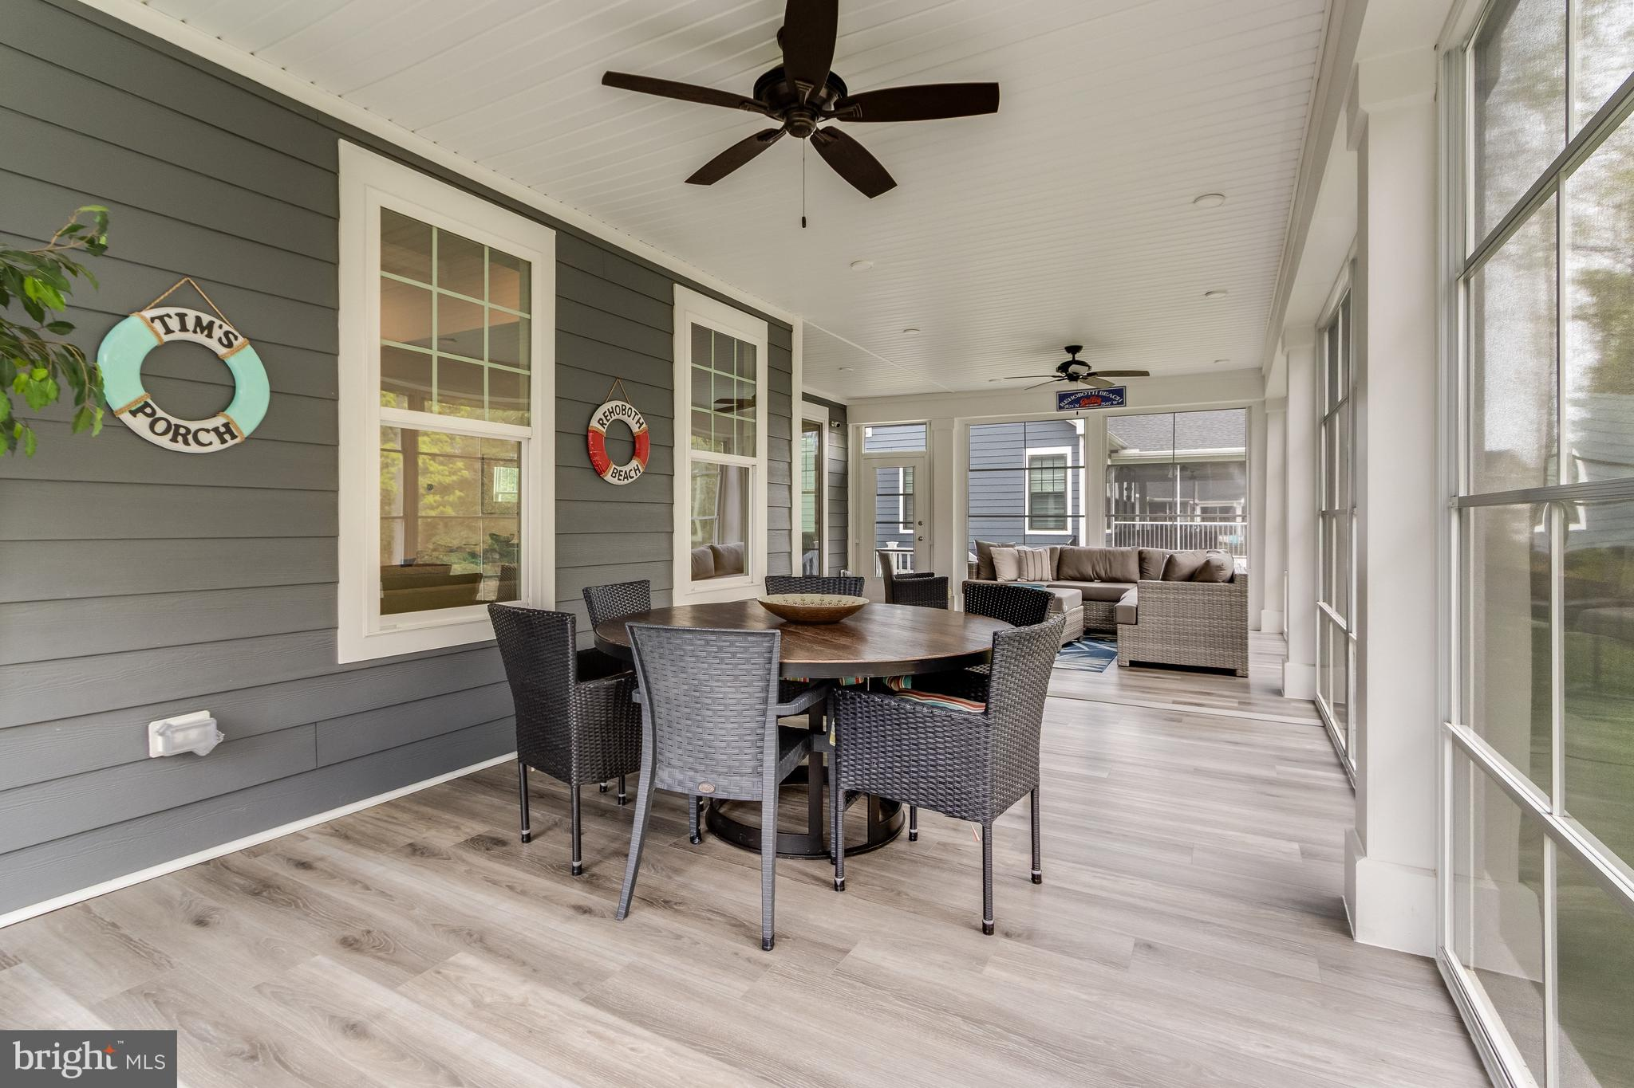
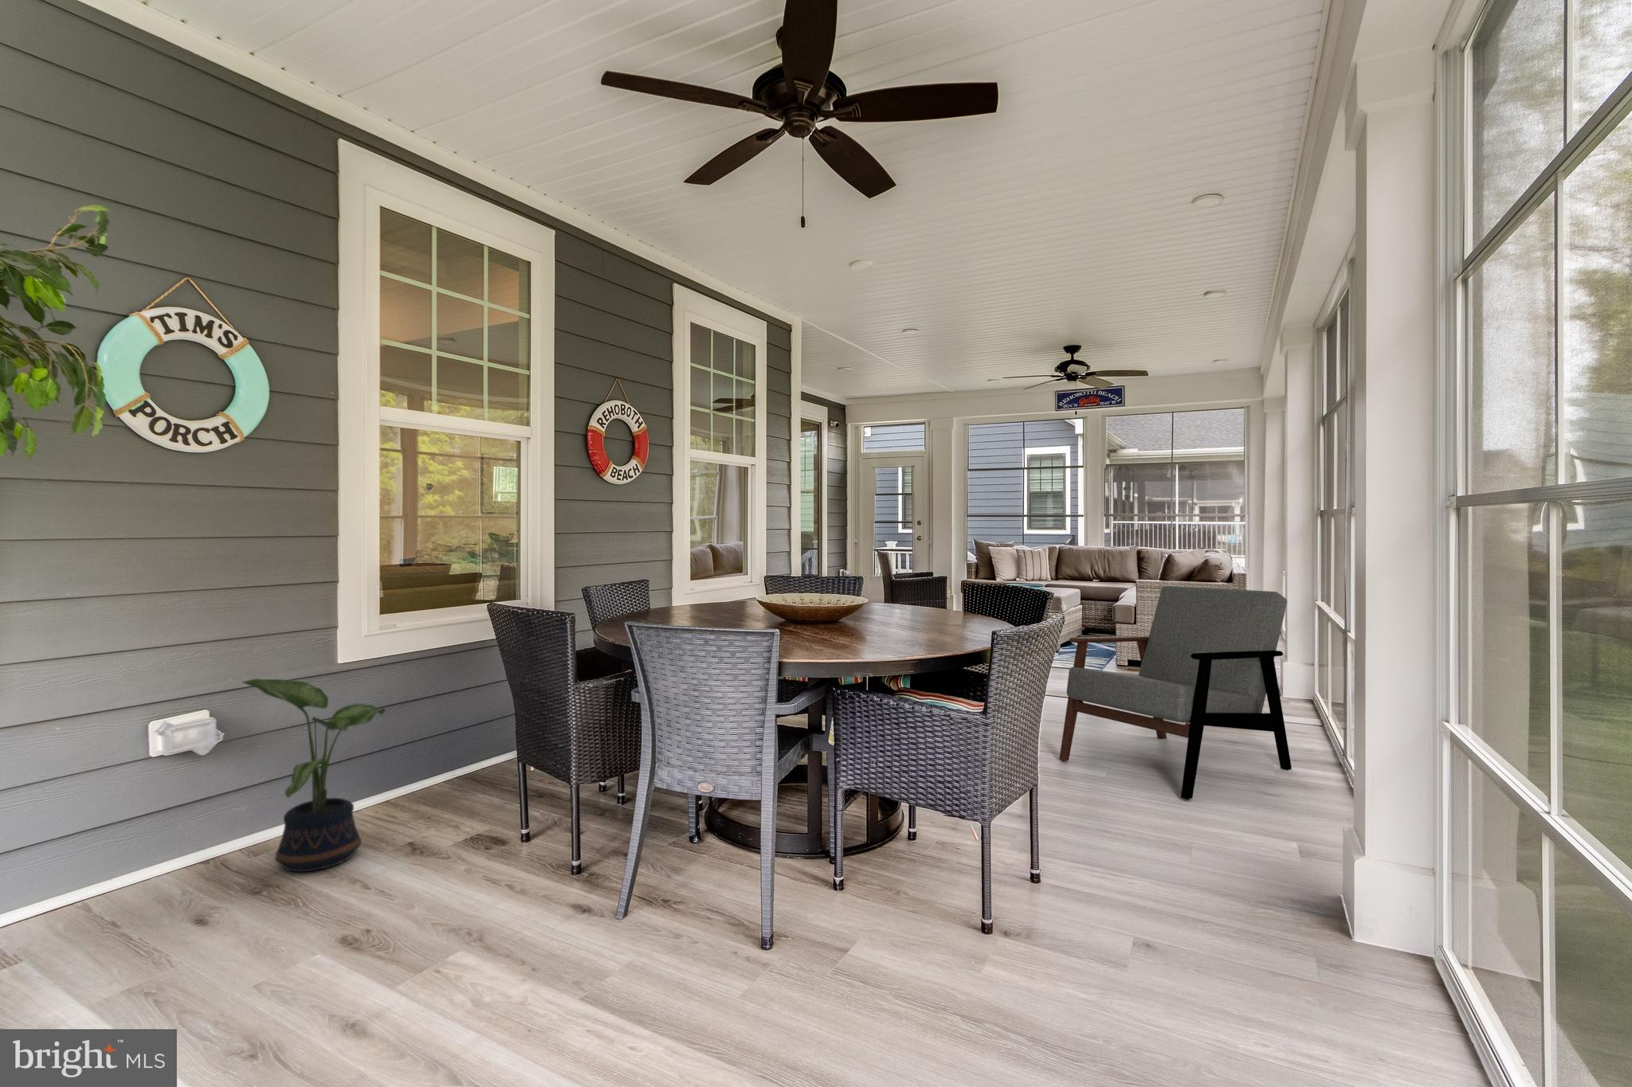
+ armchair [1058,585,1292,801]
+ potted plant [240,678,386,872]
